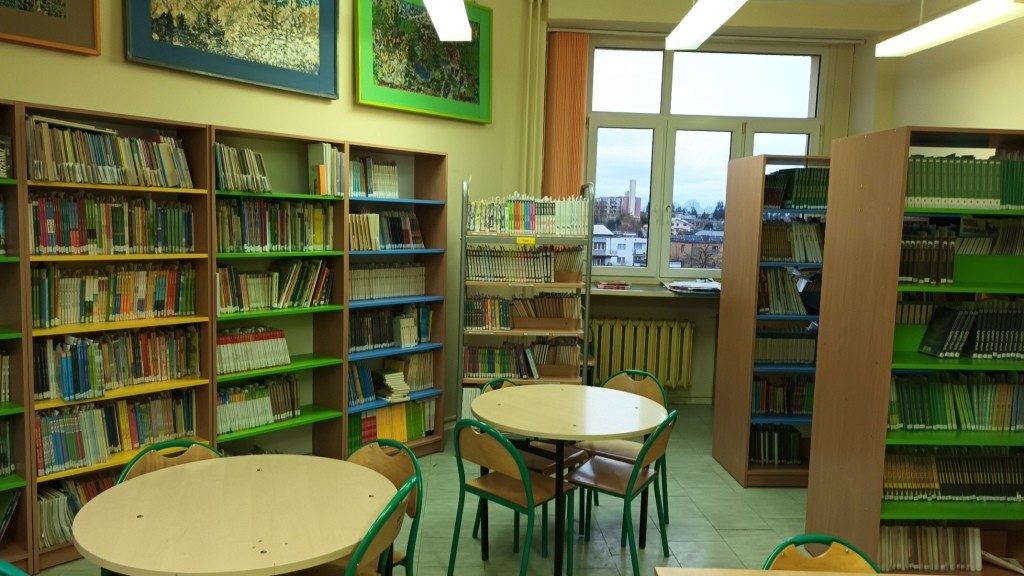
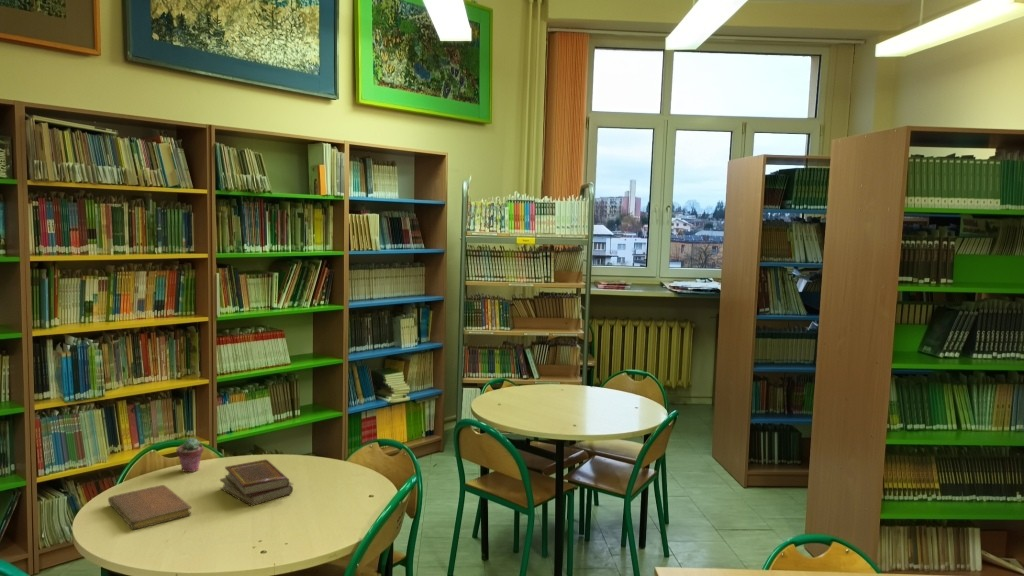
+ notebook [107,484,192,531]
+ book set [219,458,295,507]
+ potted succulent [176,437,204,473]
